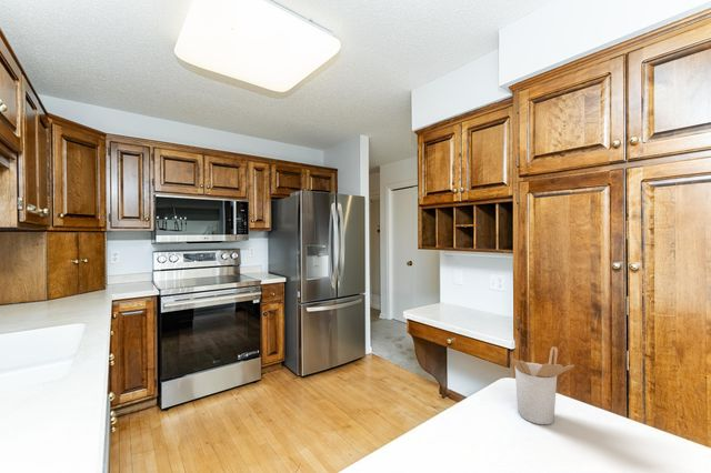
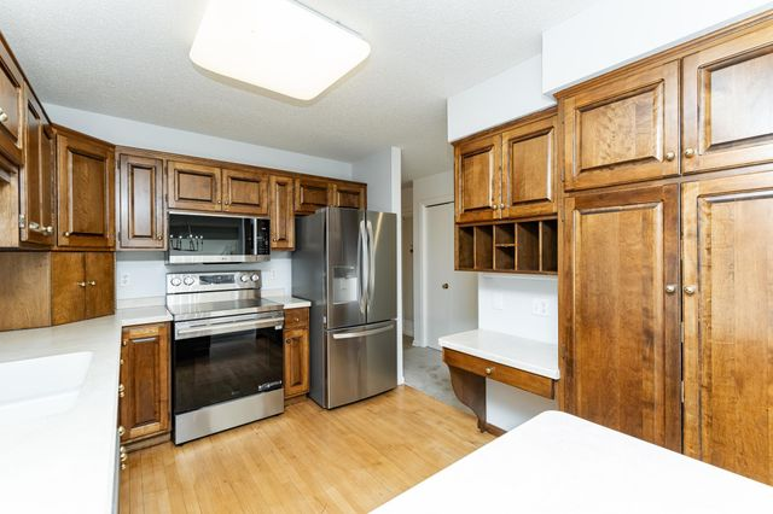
- utensil holder [511,345,575,425]
